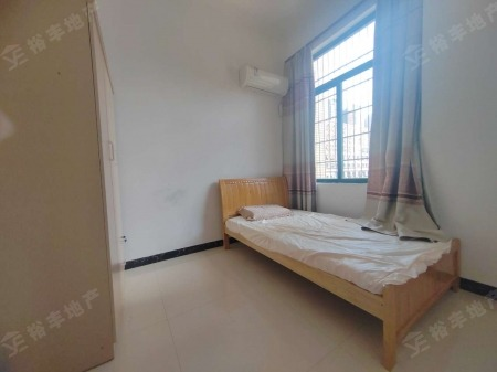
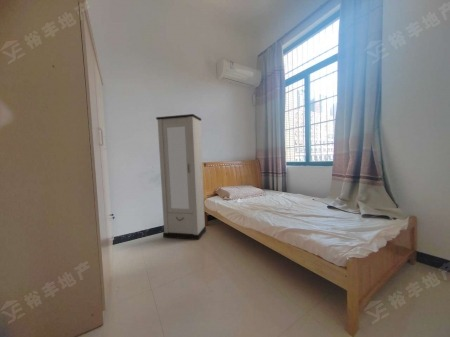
+ cabinet [155,113,207,241]
